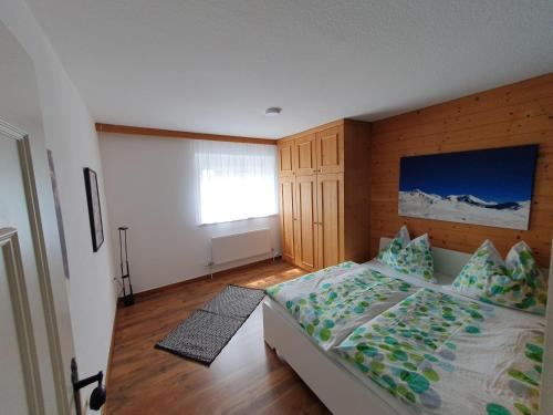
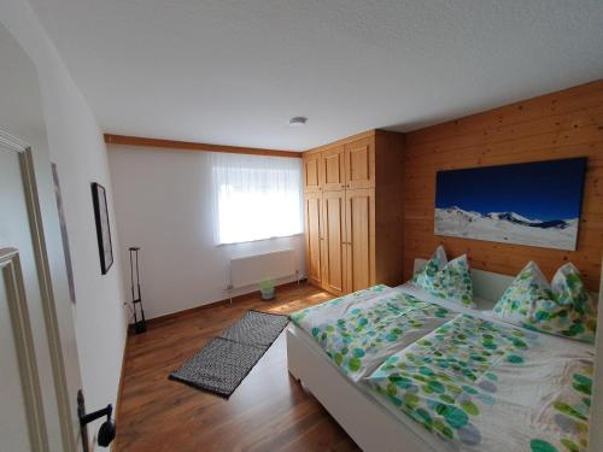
+ potted plant [257,275,277,300]
